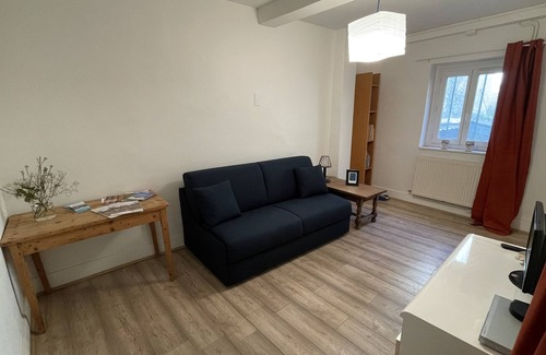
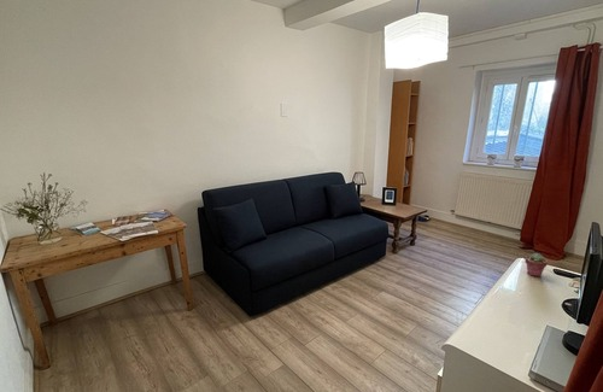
+ potted succulent [523,252,549,277]
